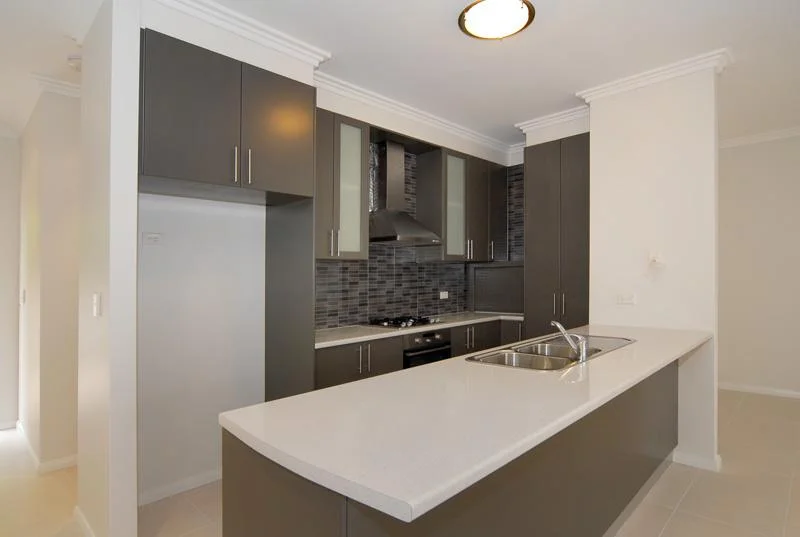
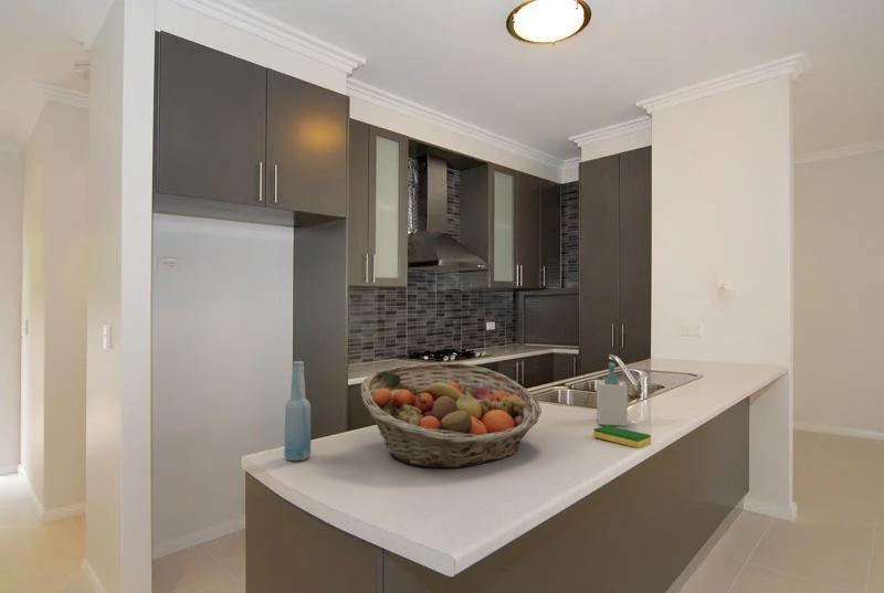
+ dish sponge [592,425,652,448]
+ fruit basket [360,361,543,469]
+ bottle [283,360,312,462]
+ soap bottle [596,362,629,427]
